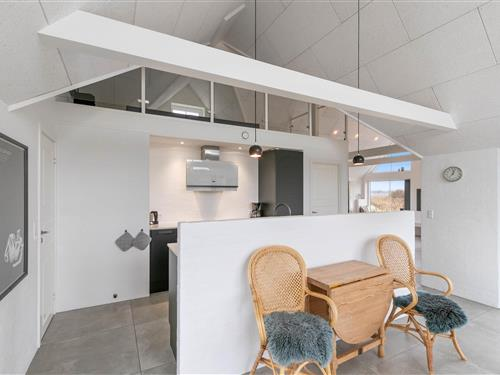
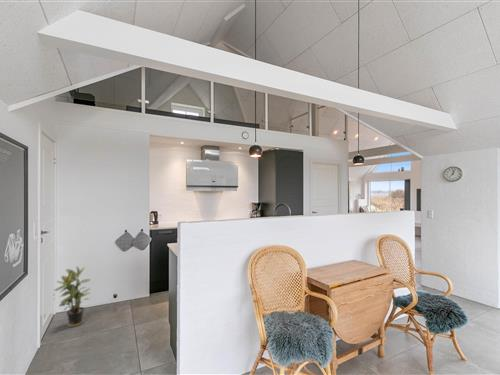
+ potted plant [54,265,92,328]
